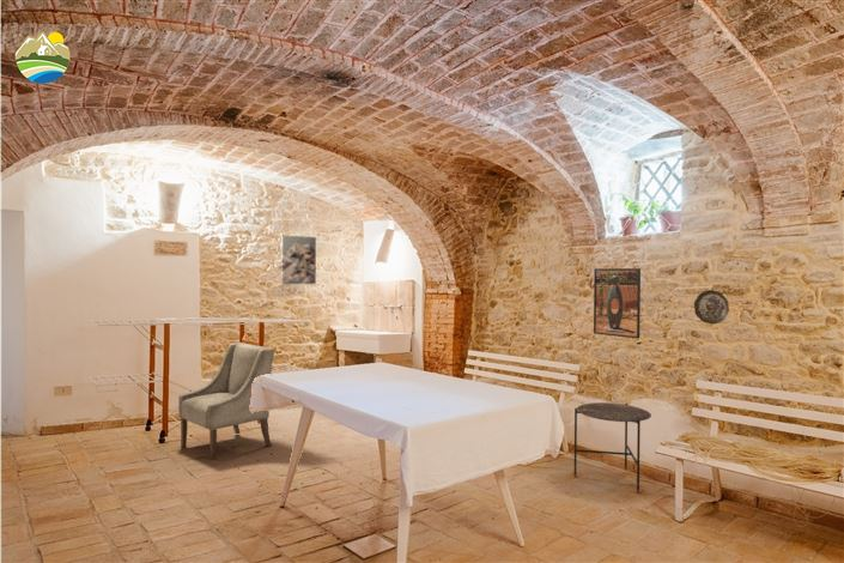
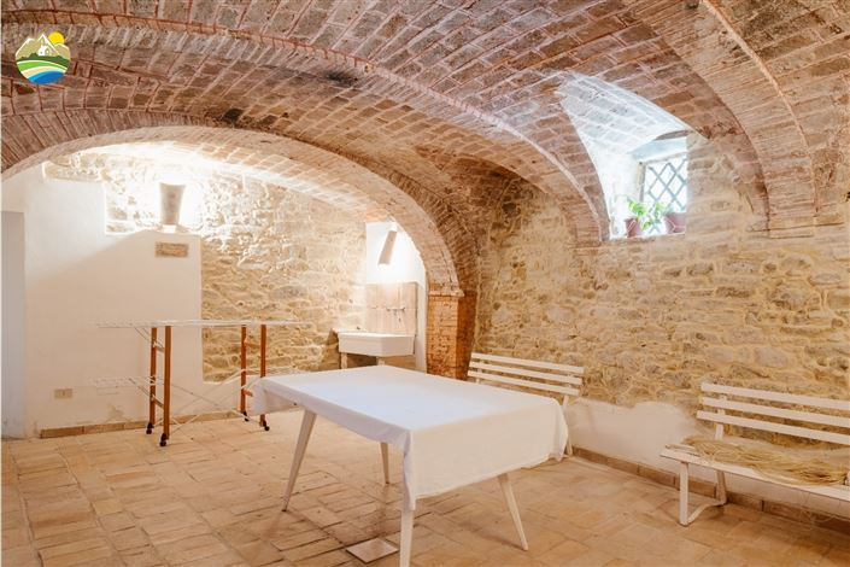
- chair [177,341,277,461]
- wall art [280,235,317,285]
- decorative plate [693,289,730,326]
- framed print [593,267,642,340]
- side table [572,401,652,495]
